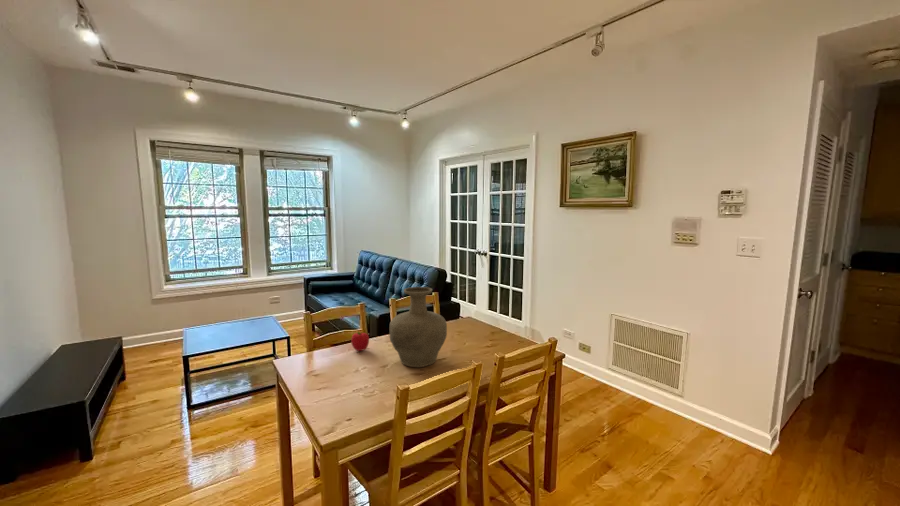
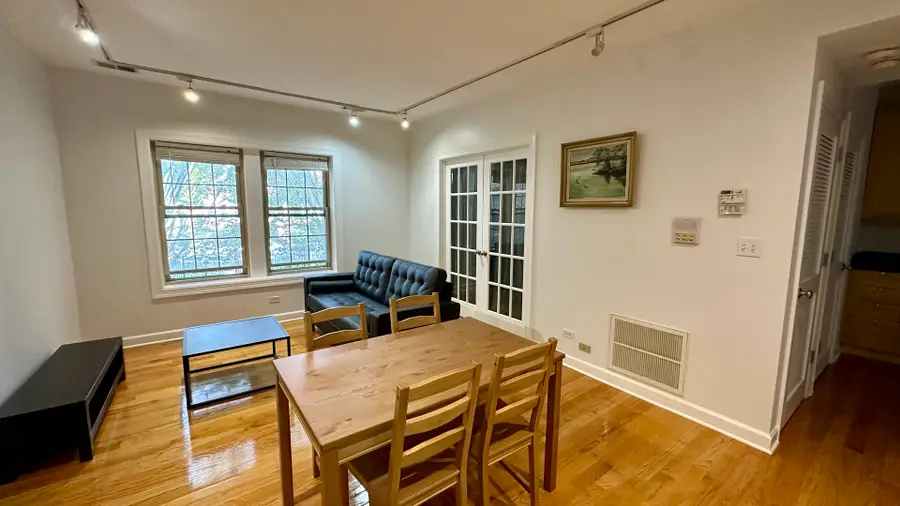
- vase [389,286,448,368]
- fruit [350,331,370,352]
